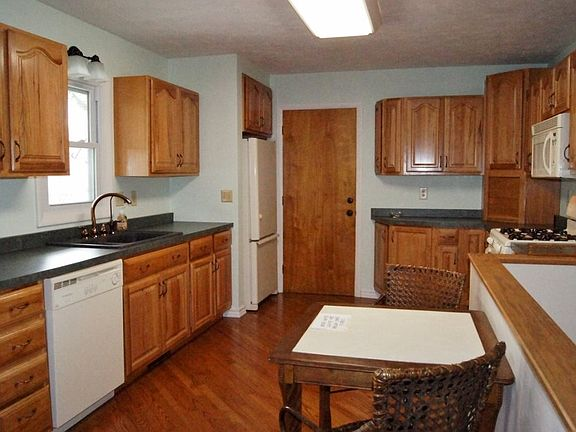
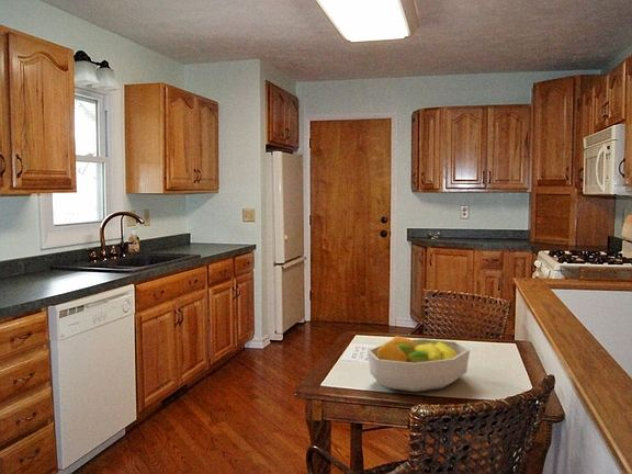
+ fruit bowl [366,335,471,393]
